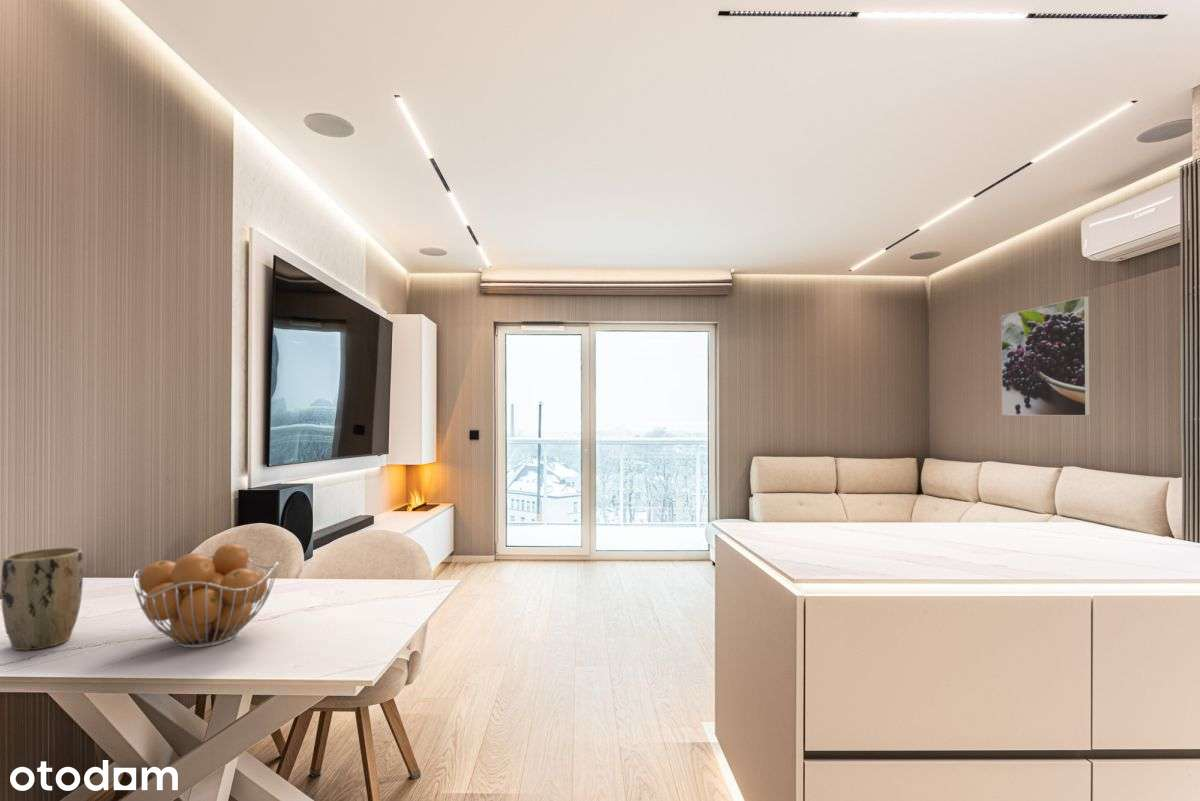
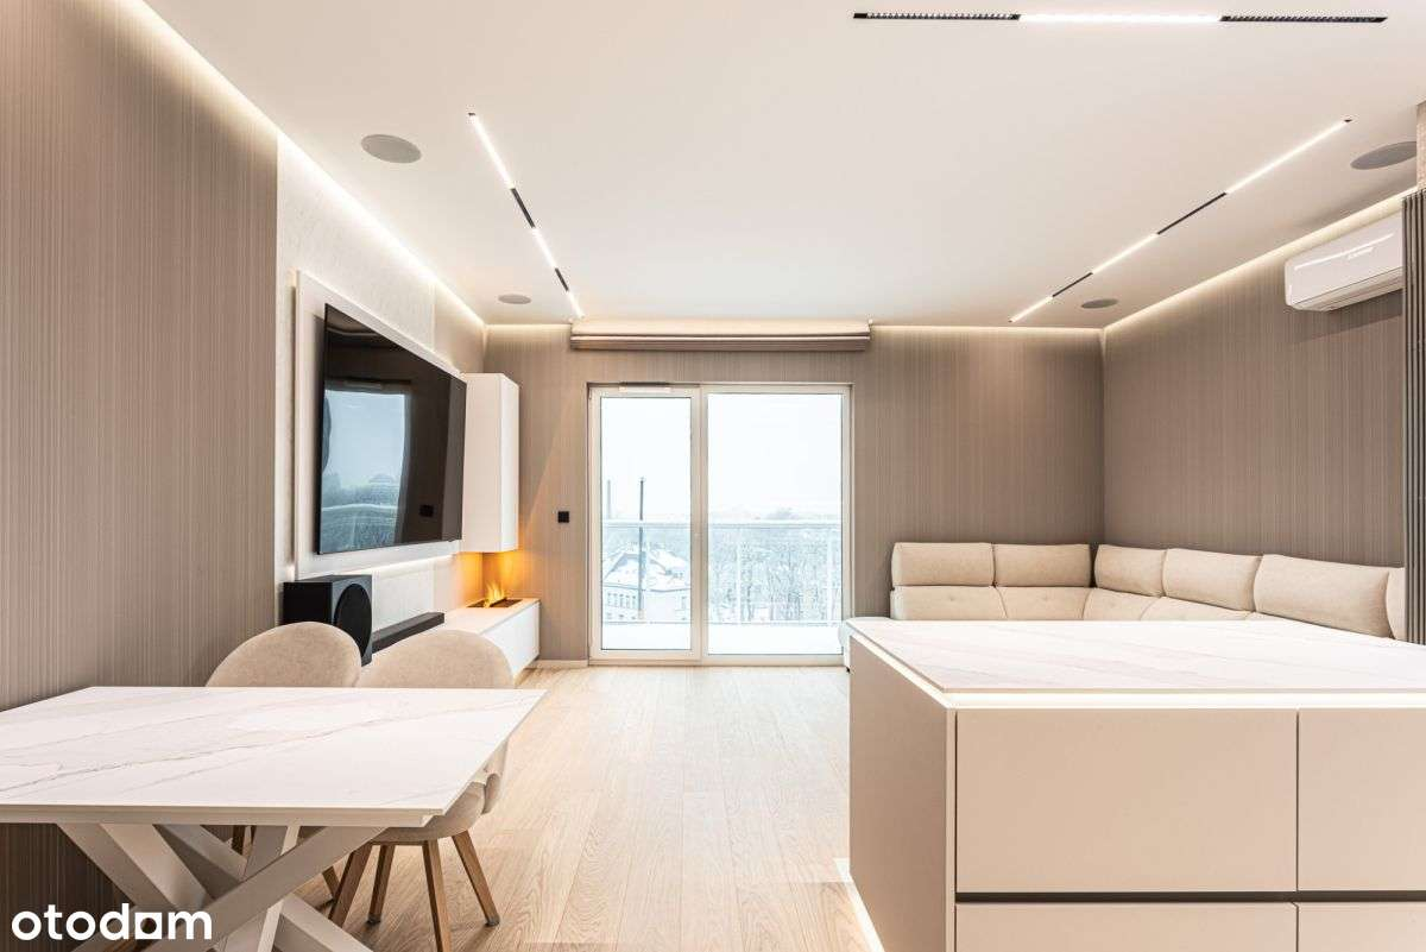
- fruit basket [132,543,280,649]
- plant pot [0,546,84,651]
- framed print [1000,296,1091,417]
